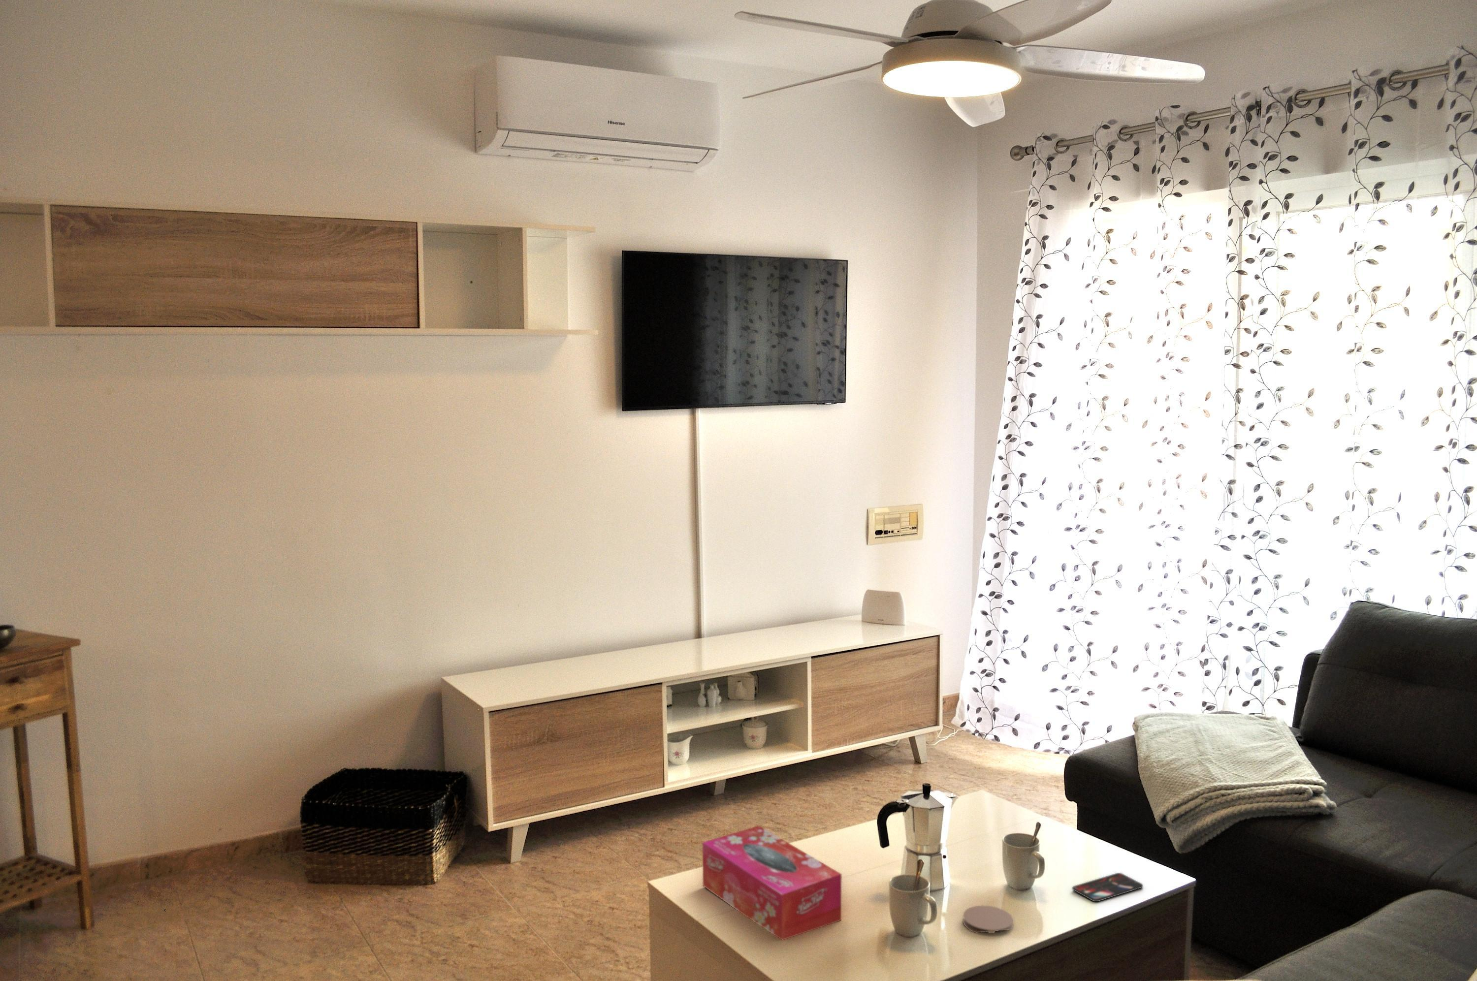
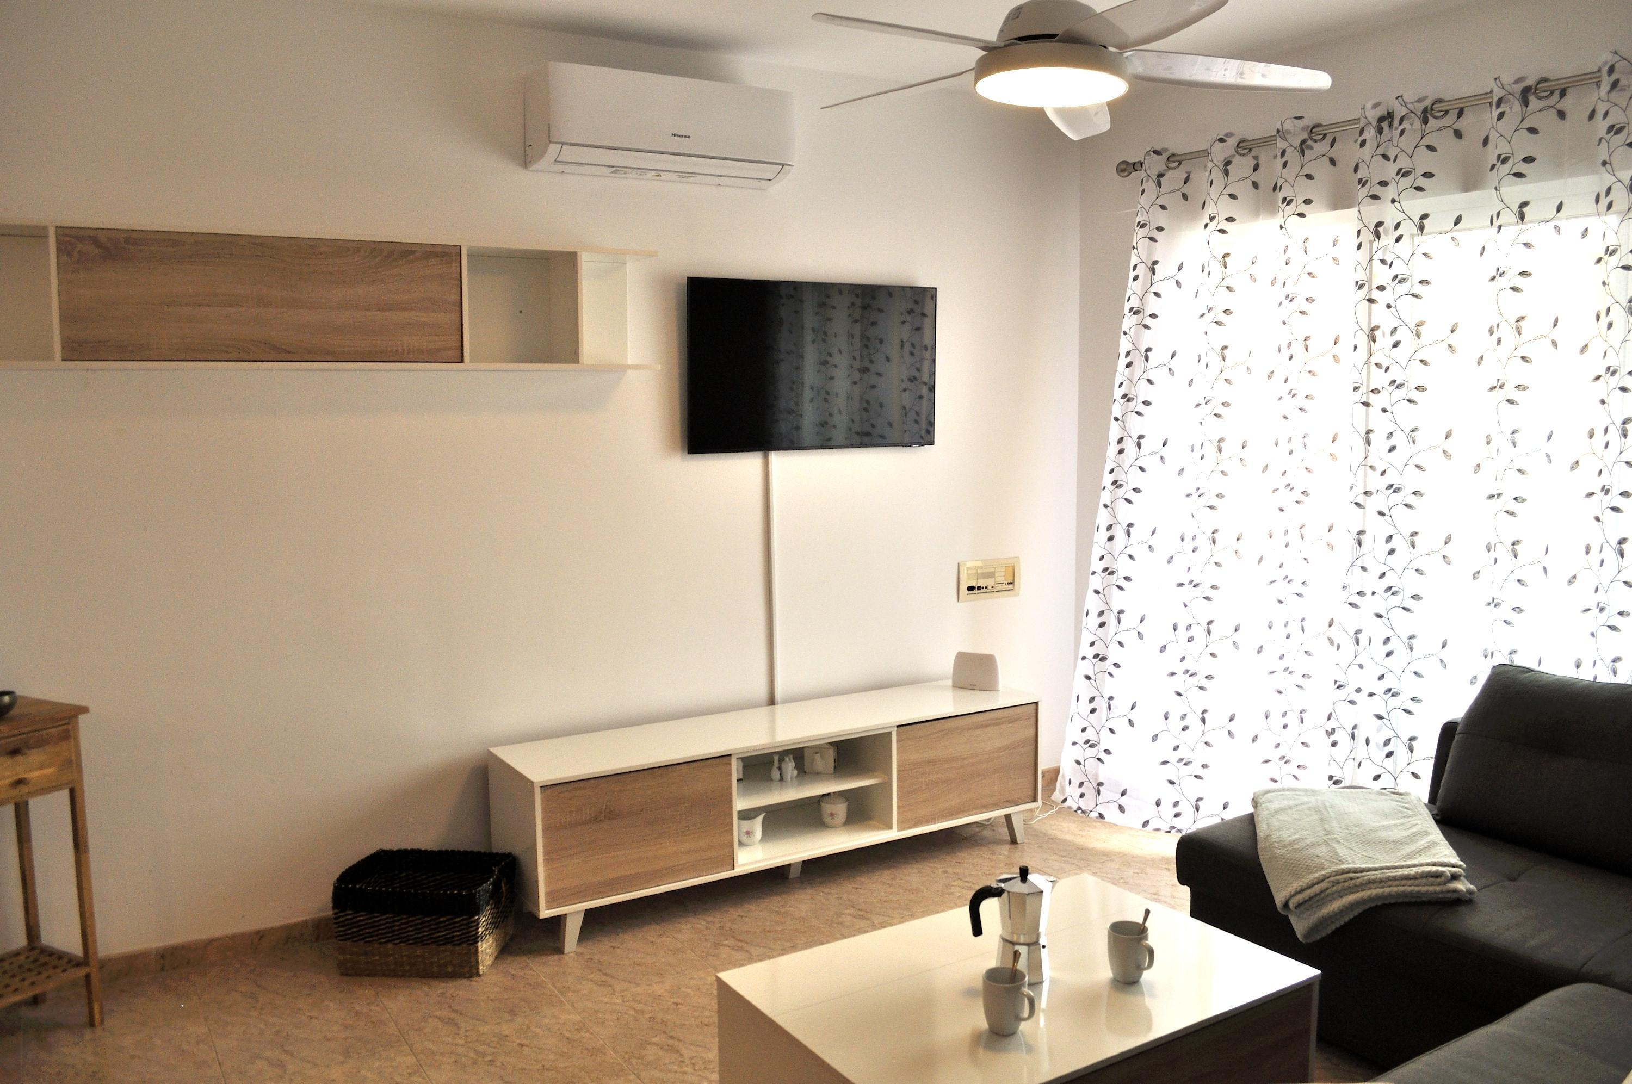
- coaster [962,905,1014,934]
- smartphone [1072,873,1144,902]
- tissue box [702,824,842,940]
